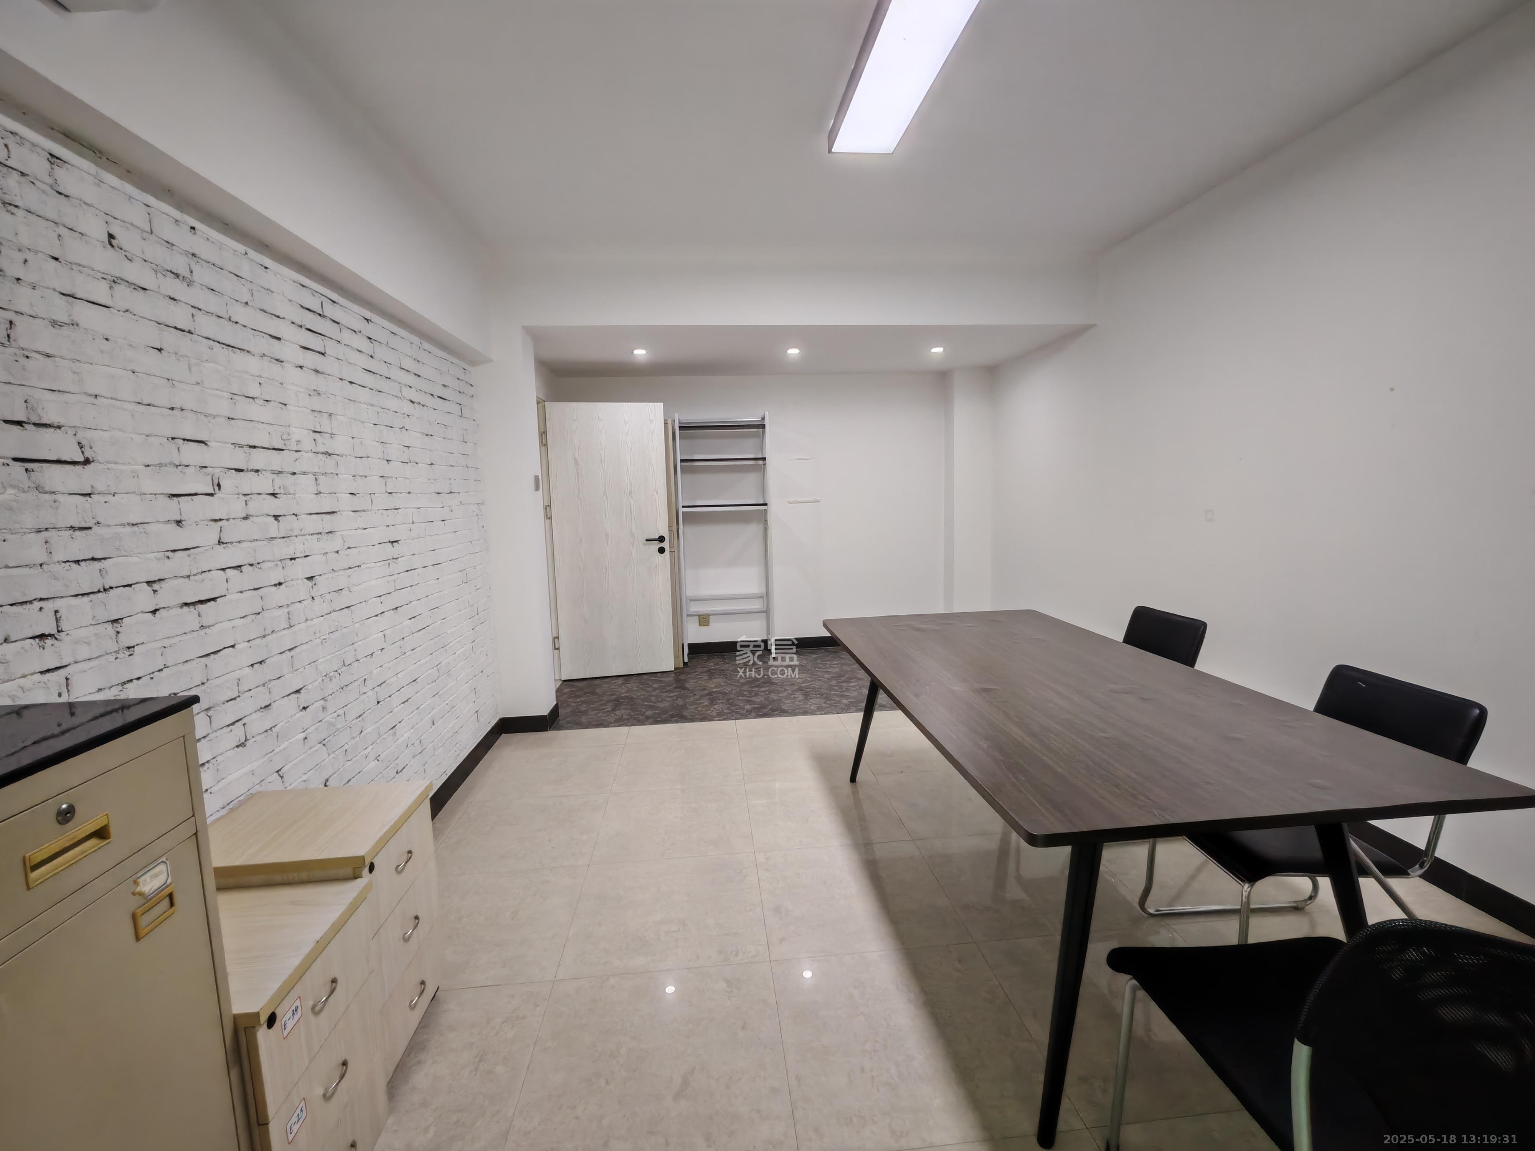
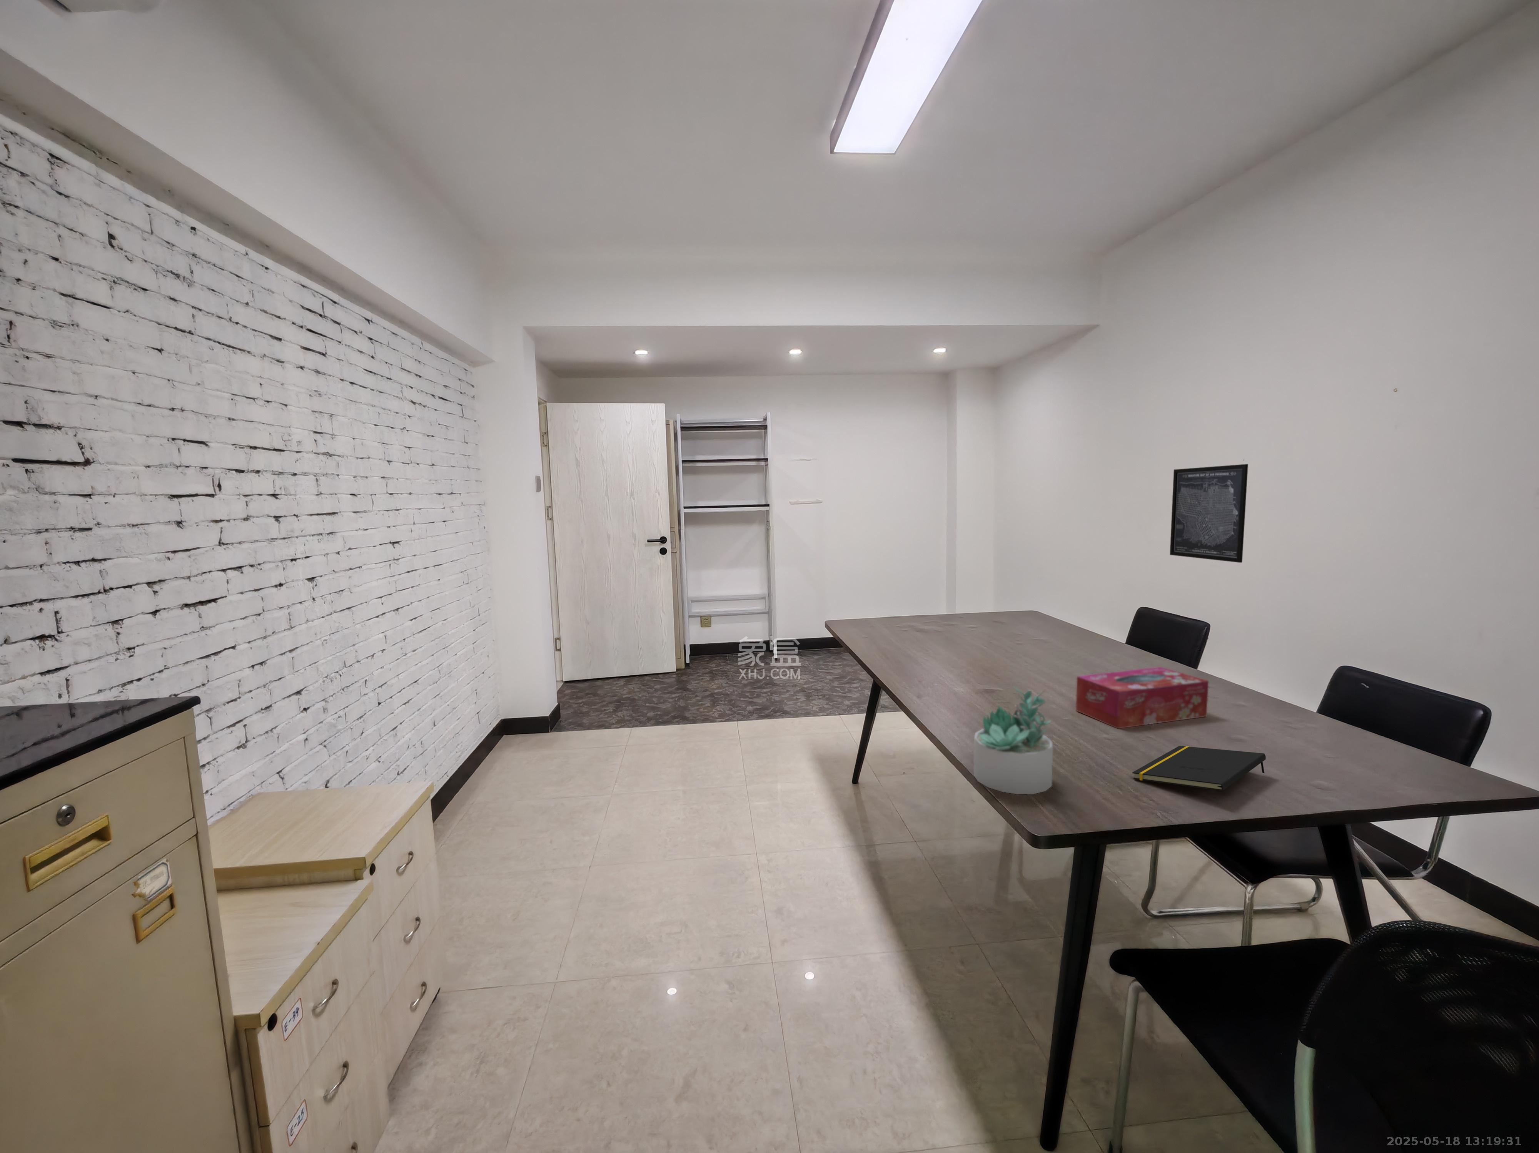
+ notepad [1132,745,1266,791]
+ wall art [1169,464,1248,563]
+ tissue box [1075,667,1209,729]
+ succulent plant [973,686,1053,795]
